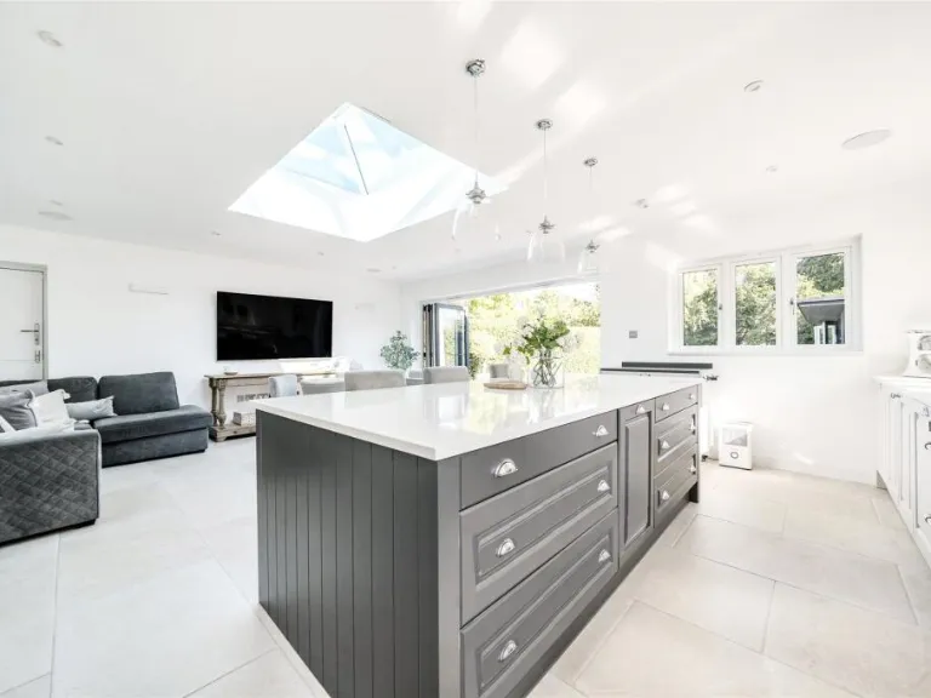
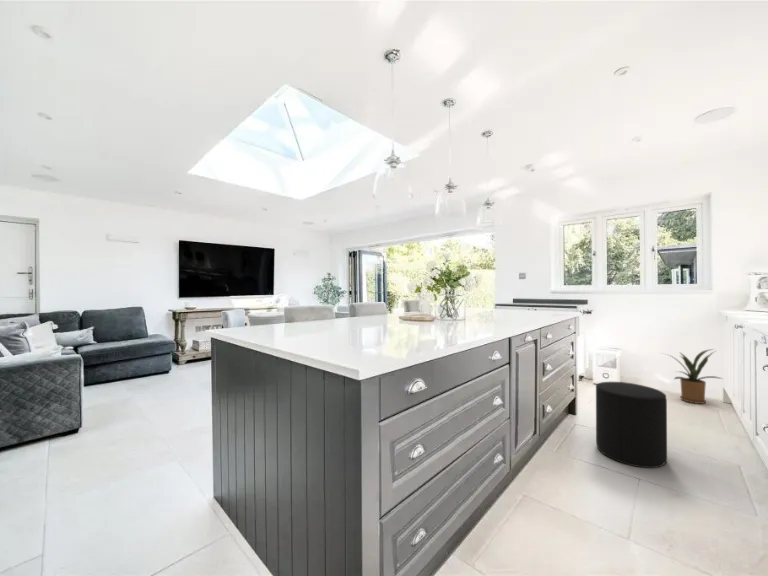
+ stool [595,381,668,469]
+ house plant [660,348,723,405]
